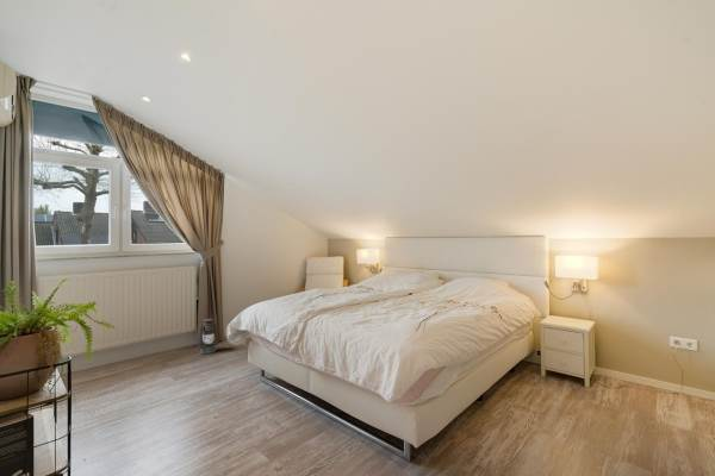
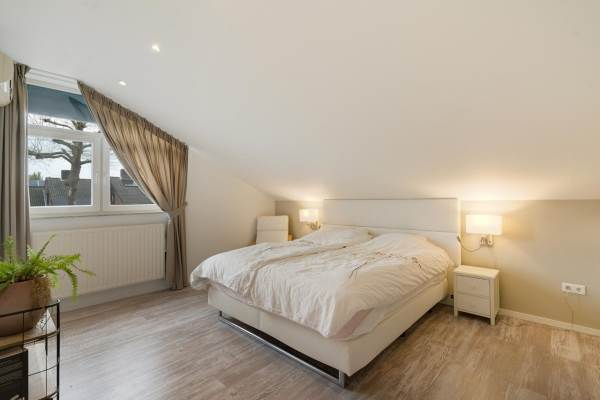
- lantern [195,318,219,355]
